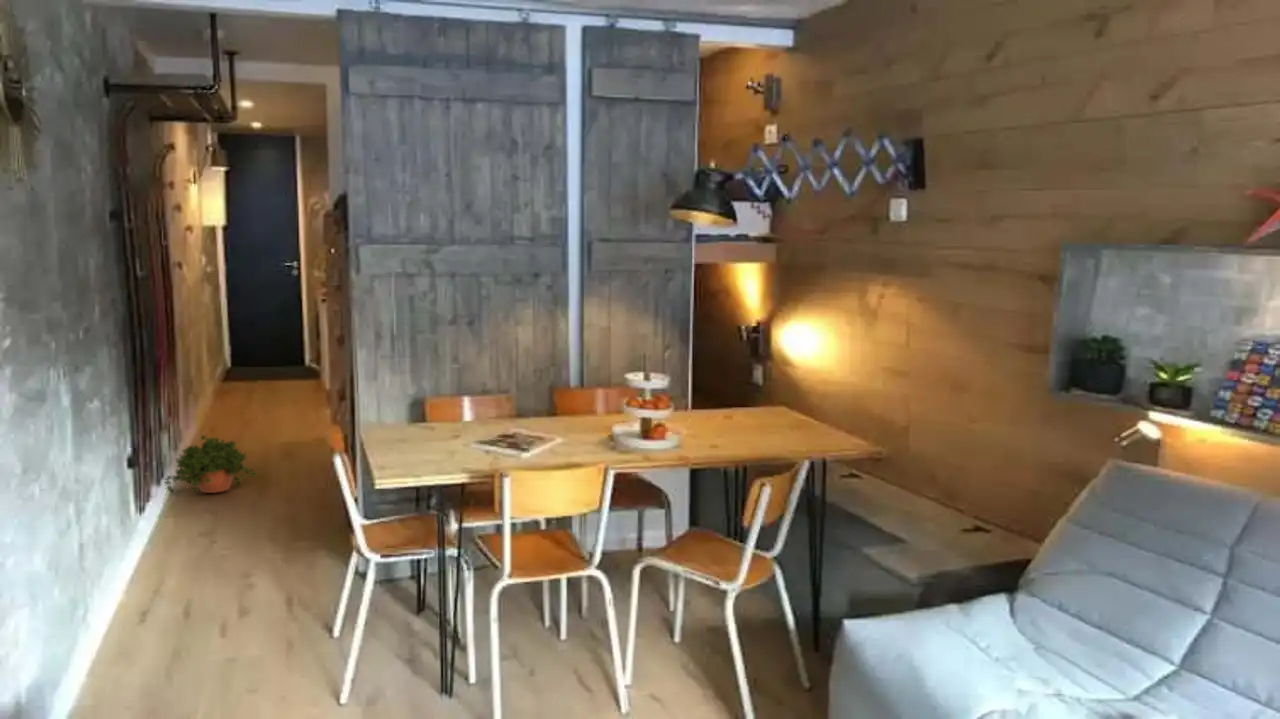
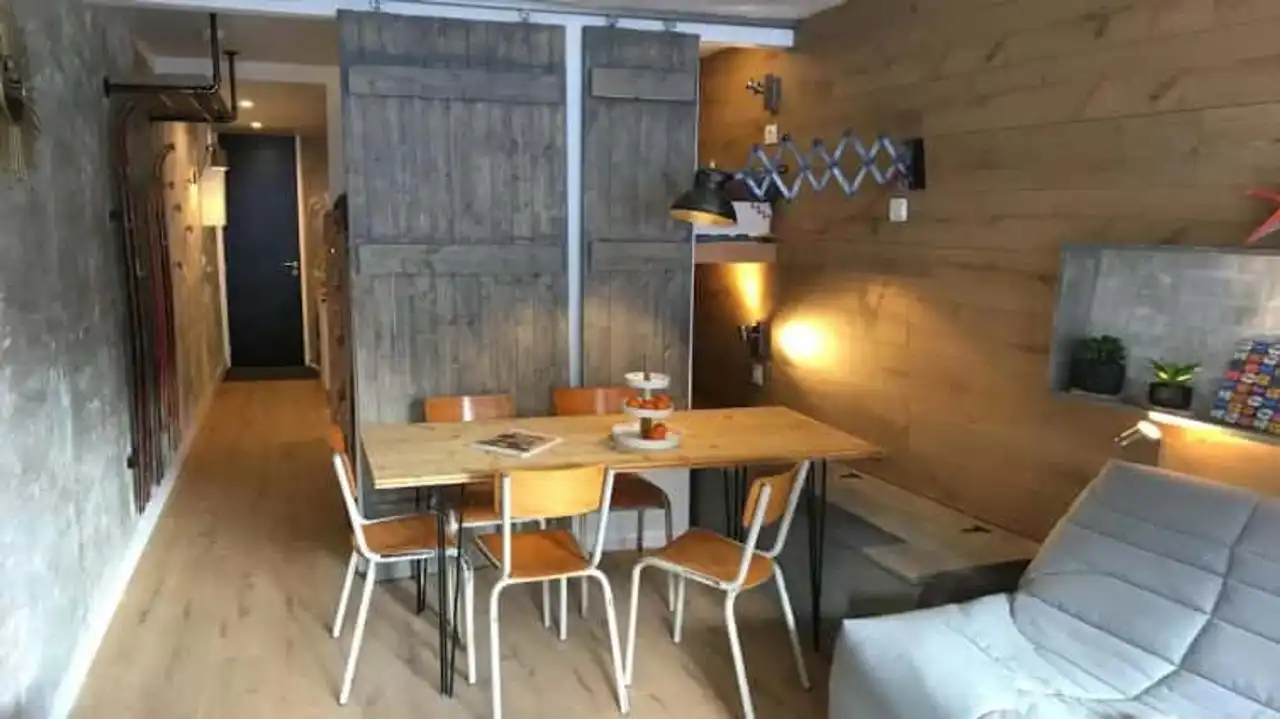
- potted plant [164,434,259,495]
